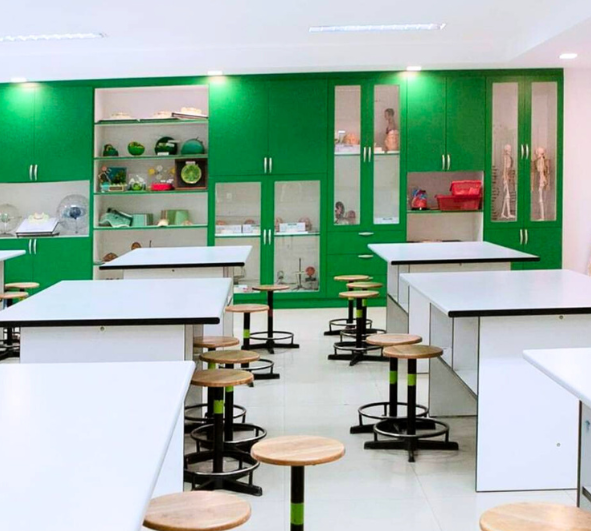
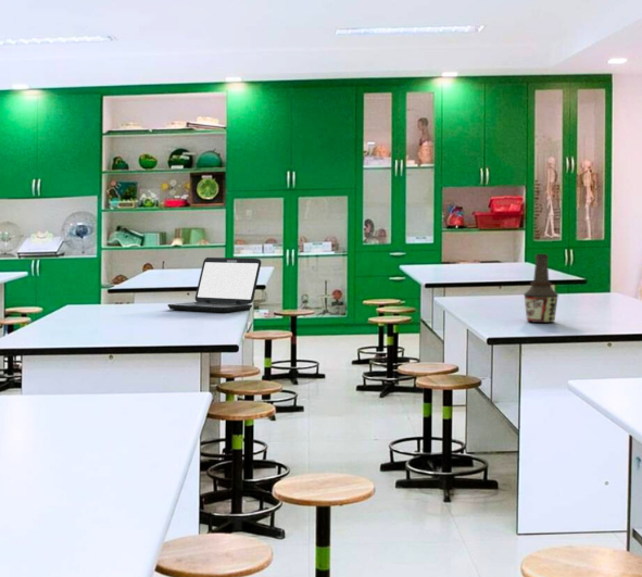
+ laptop [167,256,262,313]
+ bottle [523,253,559,324]
